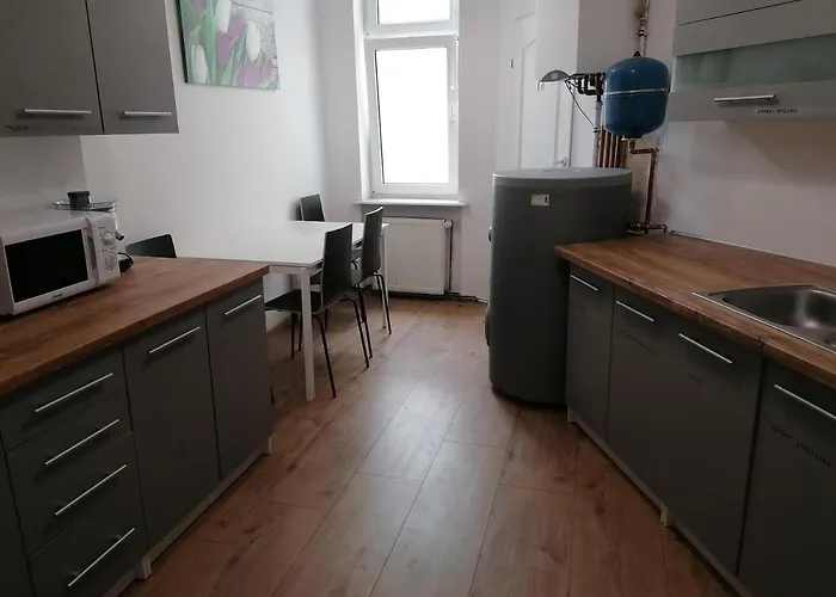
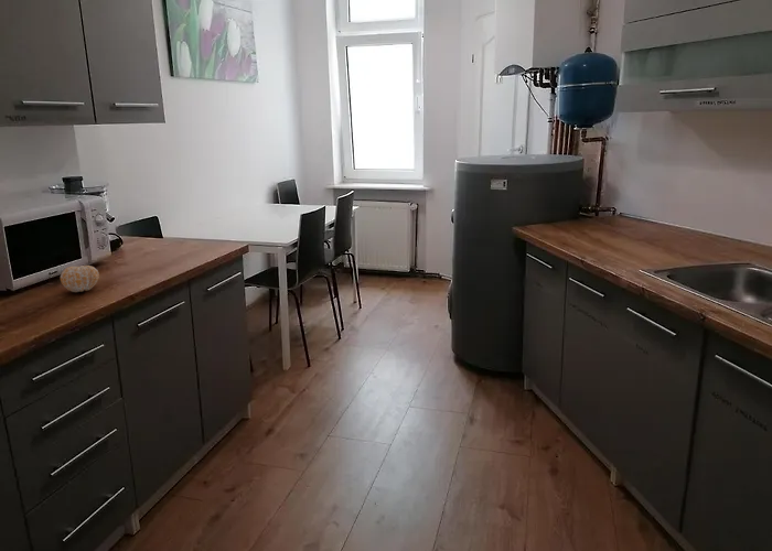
+ fruit [60,264,100,293]
